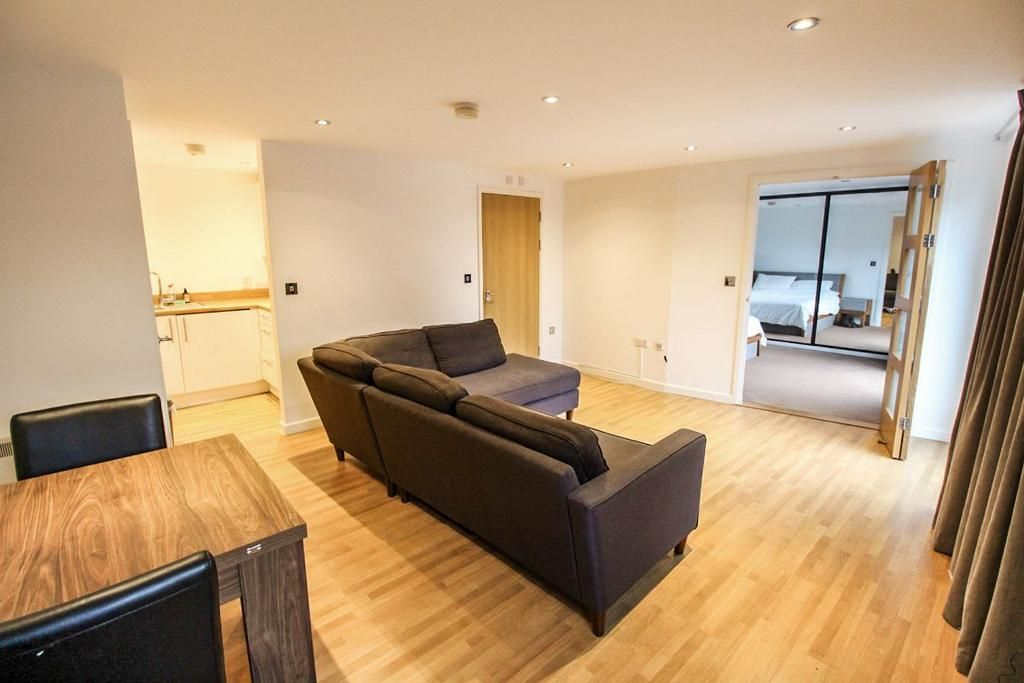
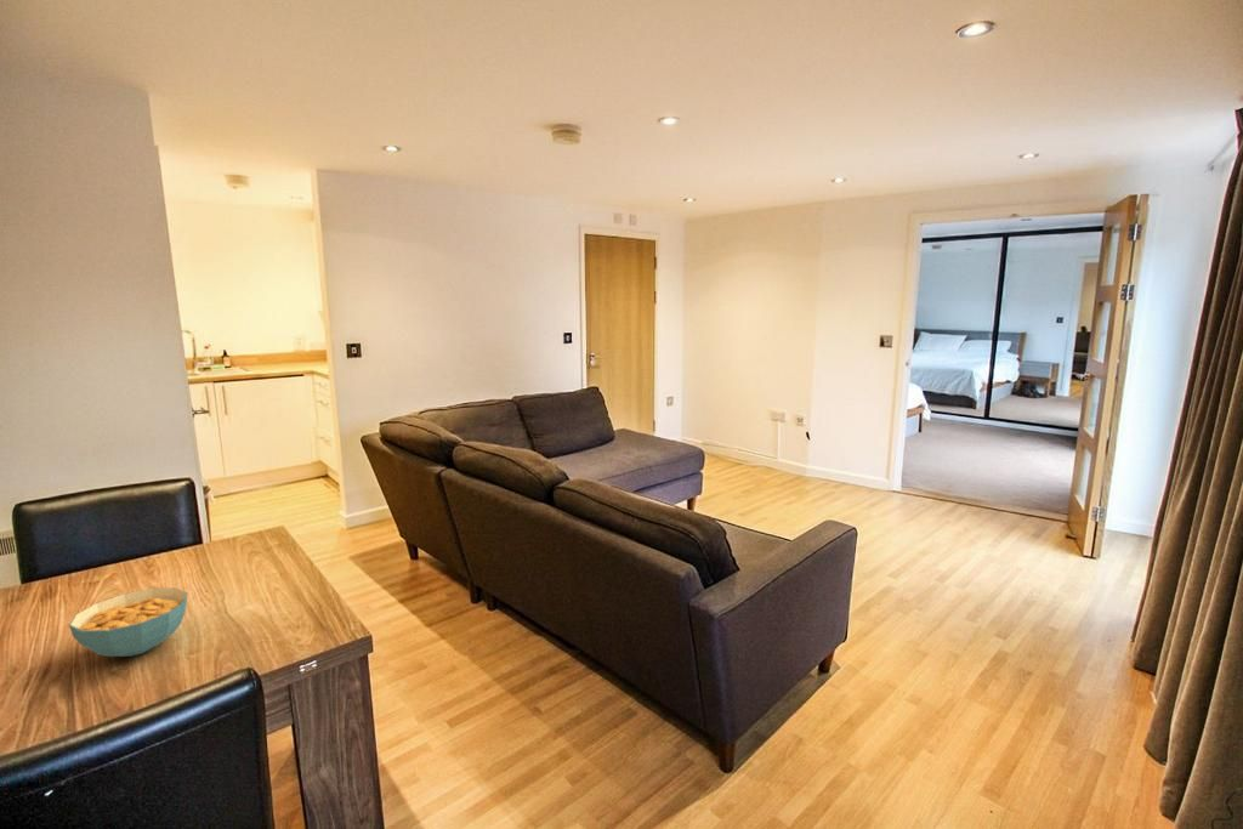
+ cereal bowl [68,586,188,658]
